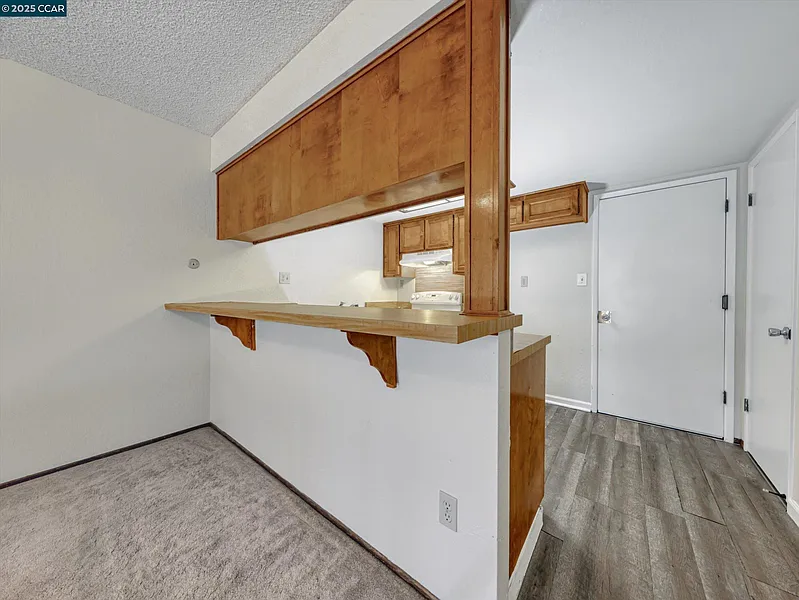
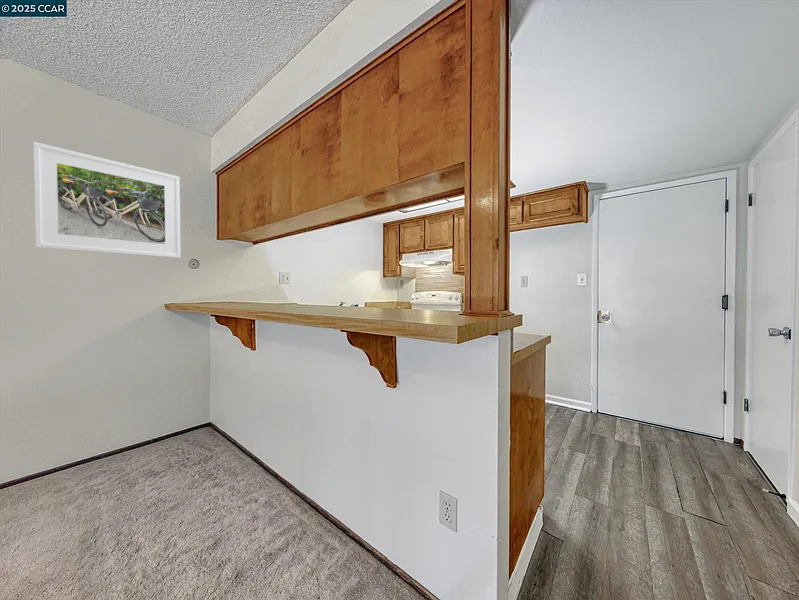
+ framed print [32,141,181,259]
